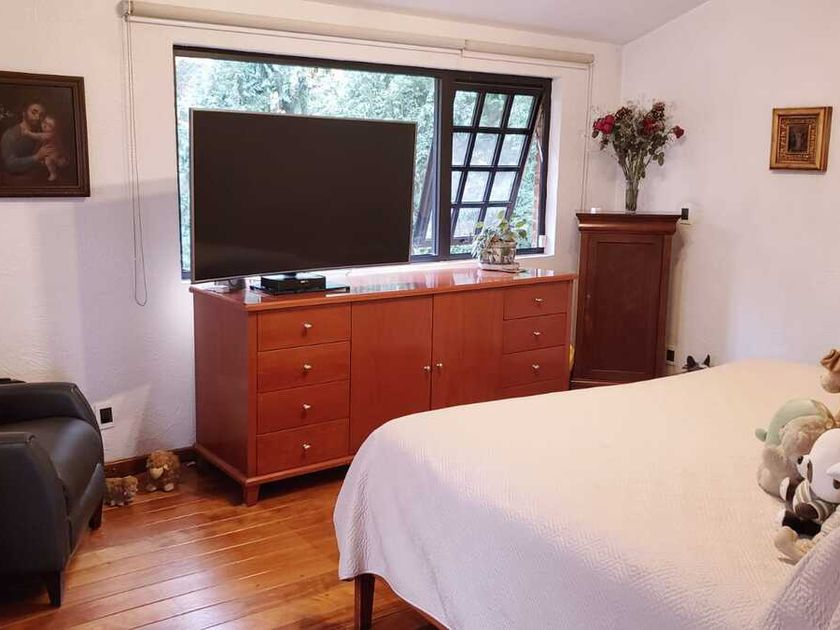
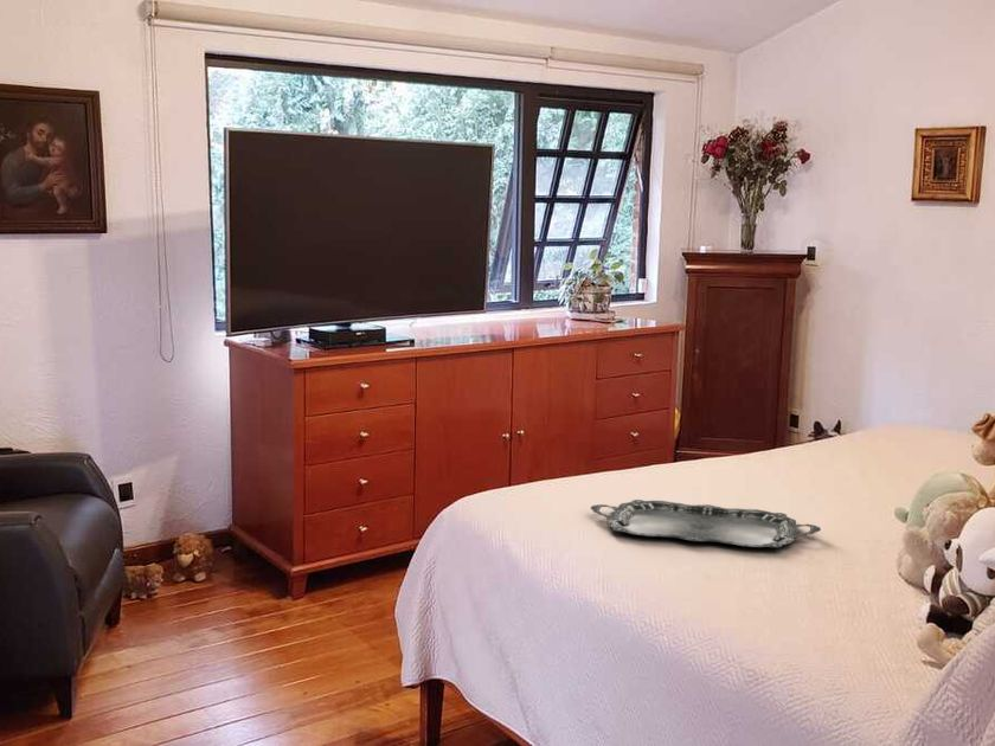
+ serving tray [590,499,822,549]
